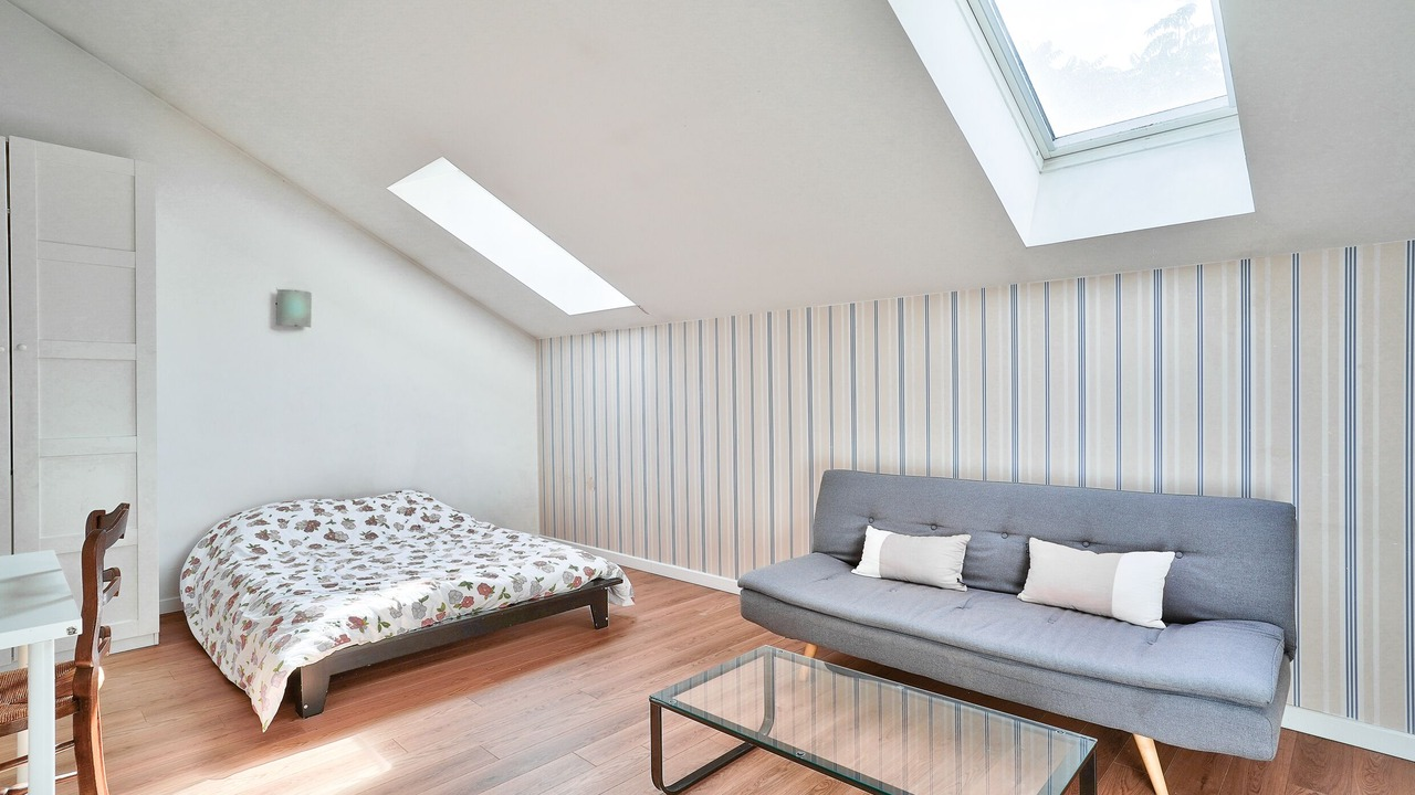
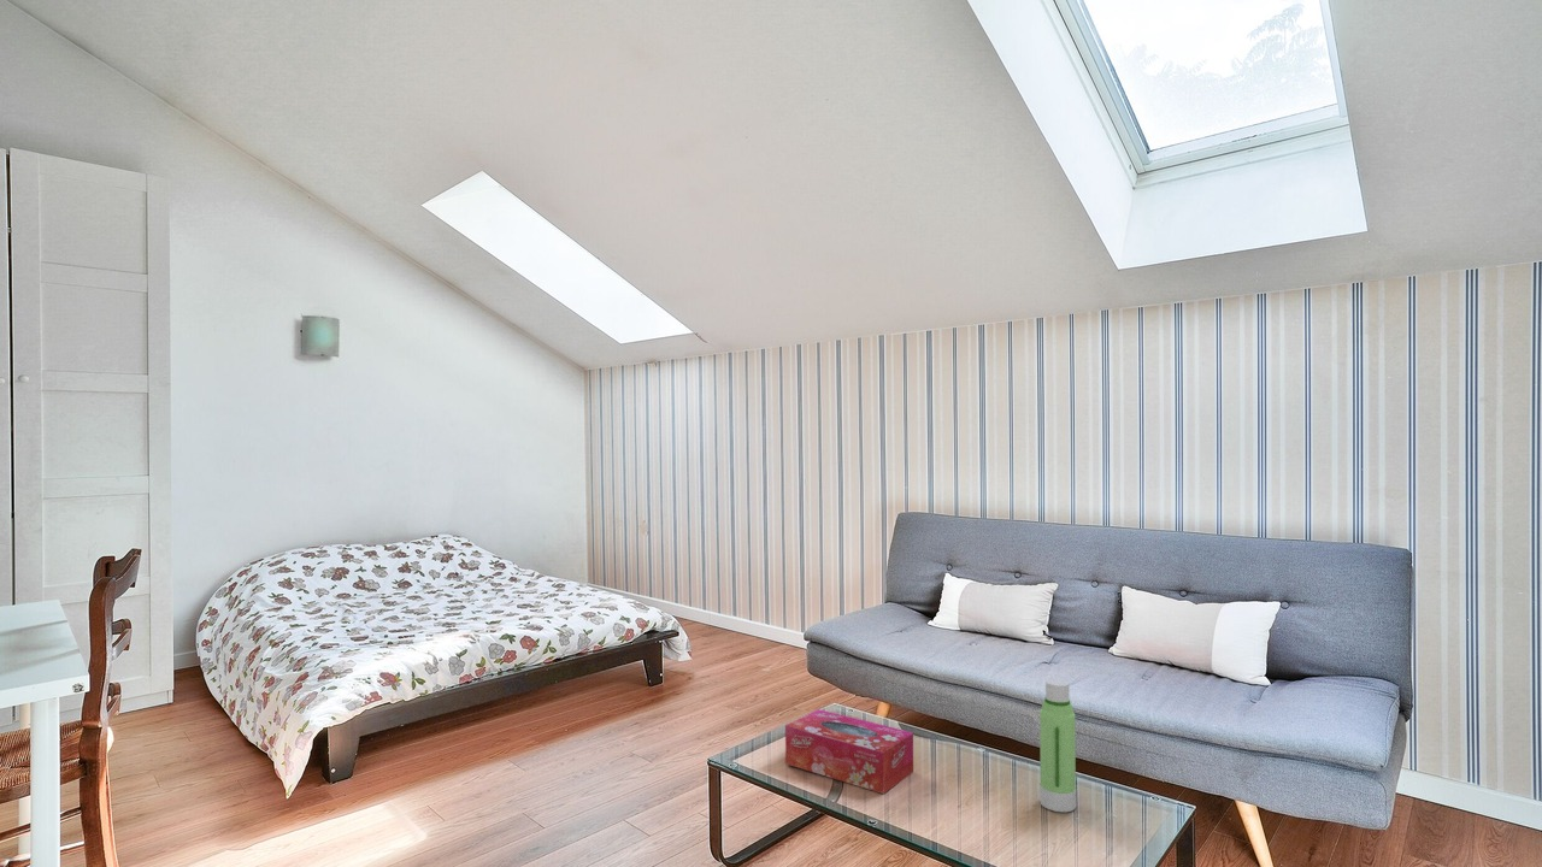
+ tissue box [784,708,914,795]
+ water bottle [1038,678,1077,813]
